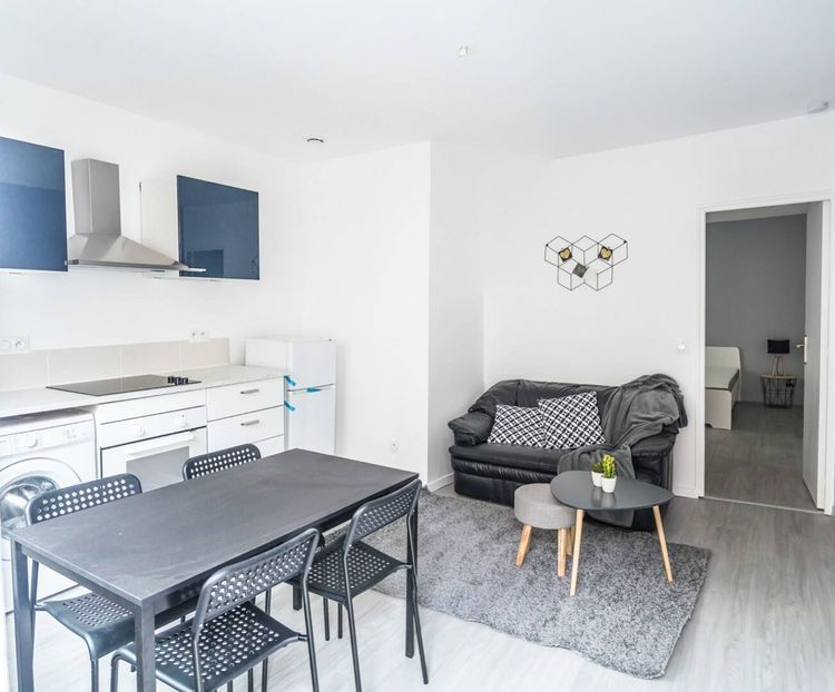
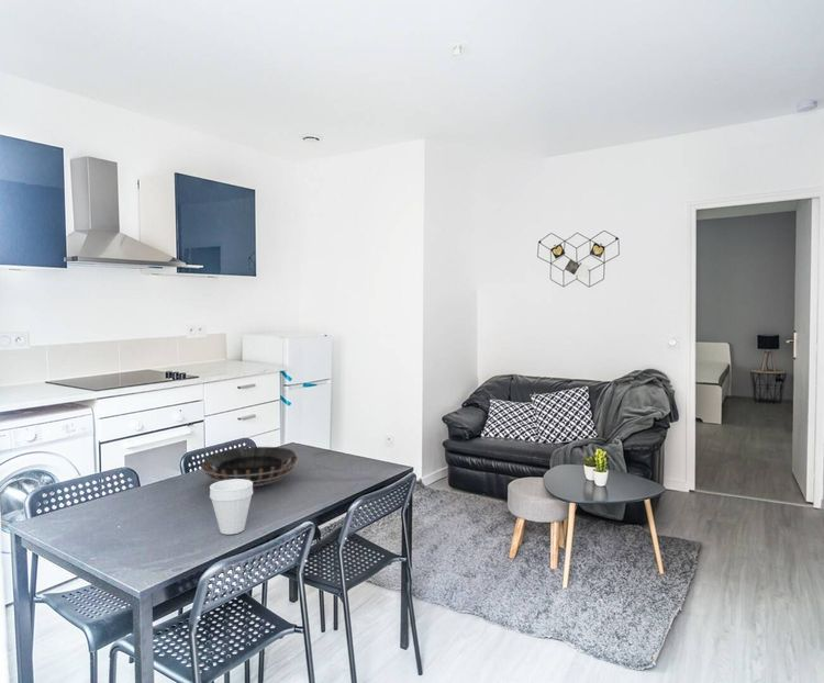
+ decorative bowl [201,446,299,488]
+ cup [209,479,254,536]
